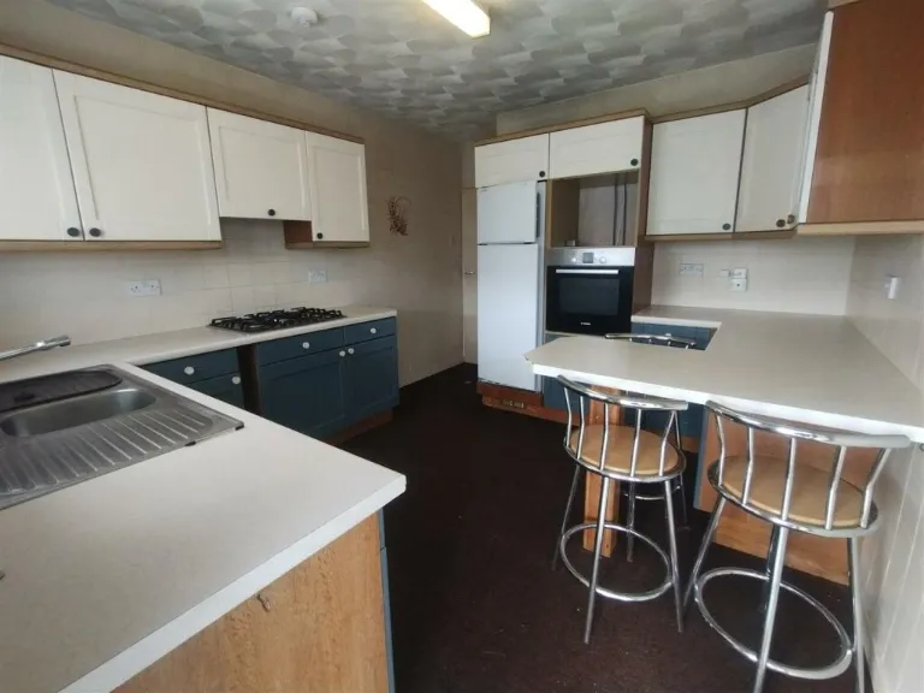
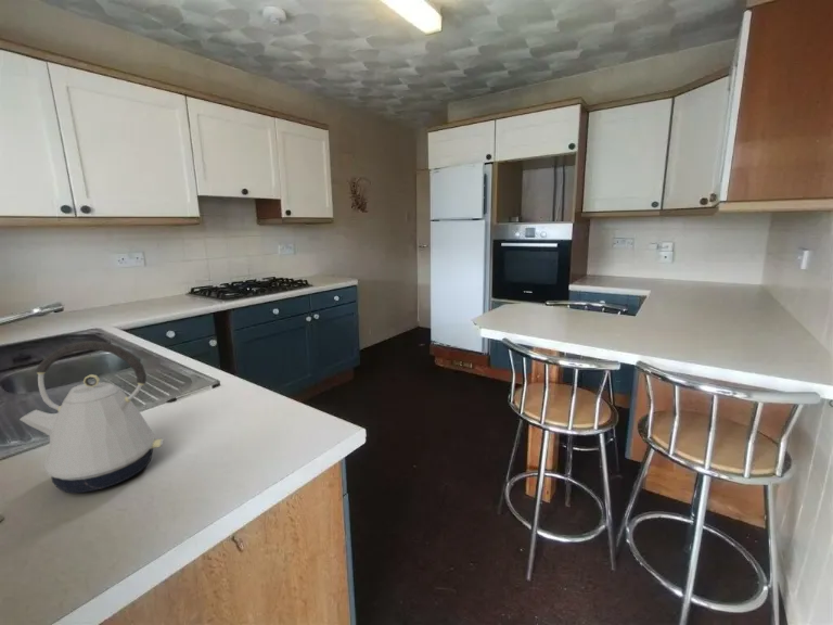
+ kettle [18,340,165,494]
